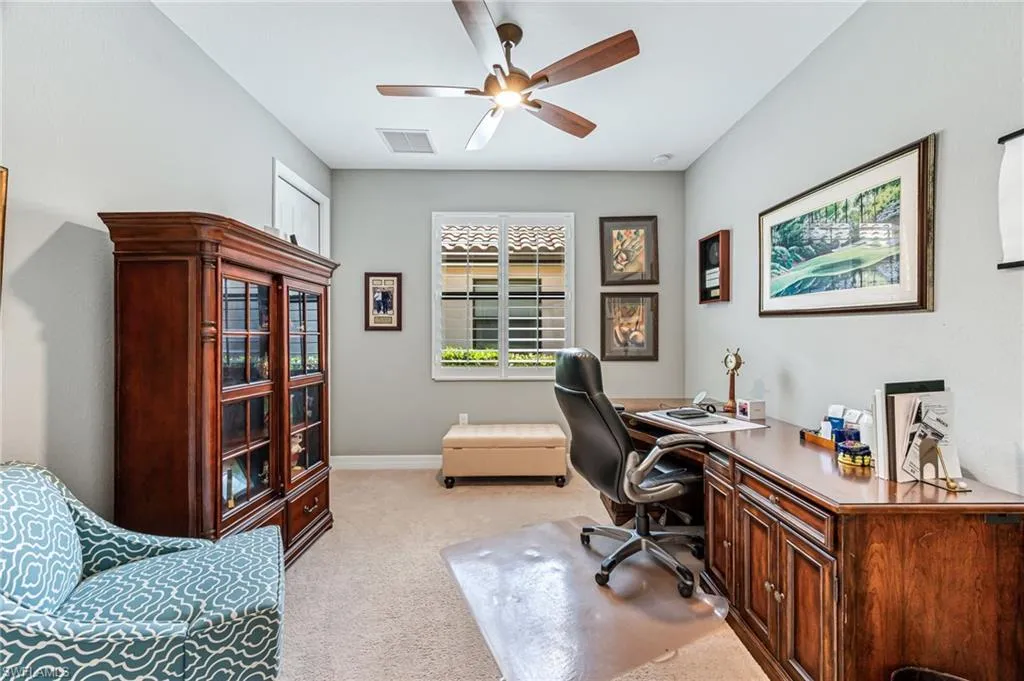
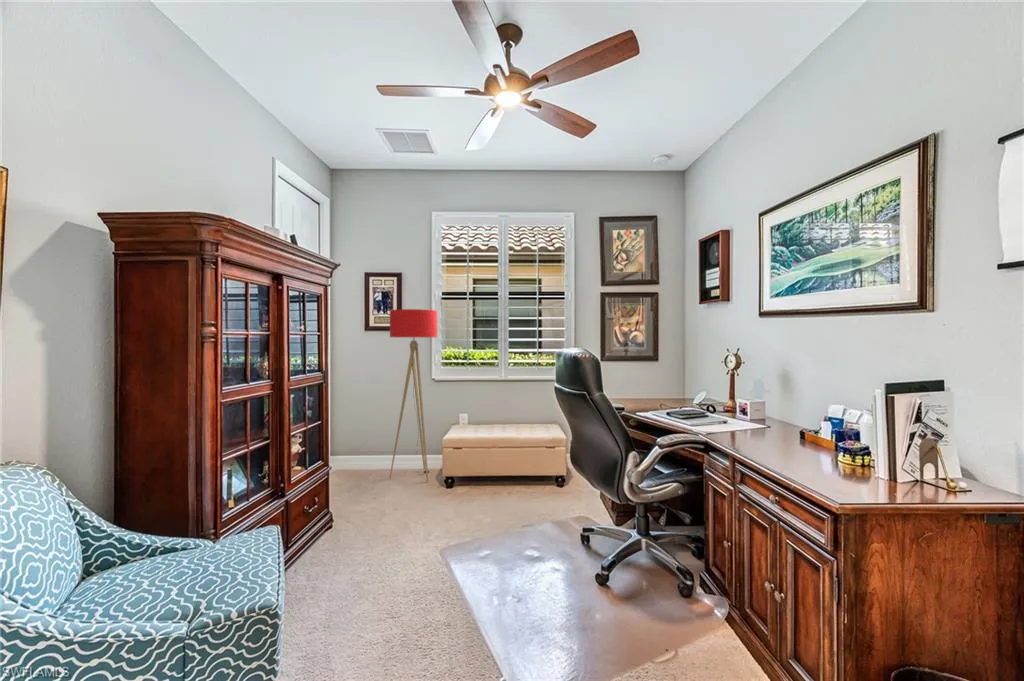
+ floor lamp [389,308,438,483]
